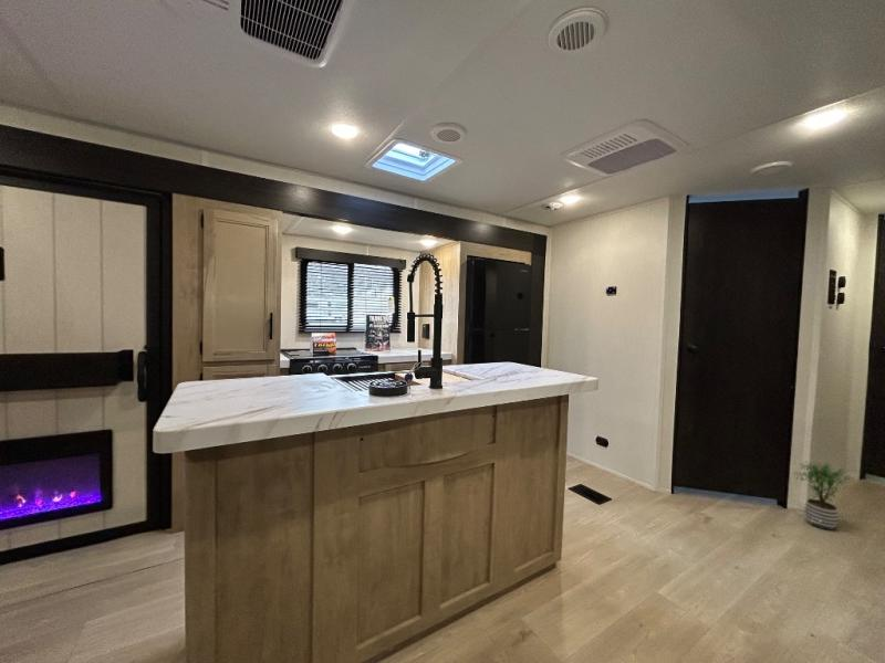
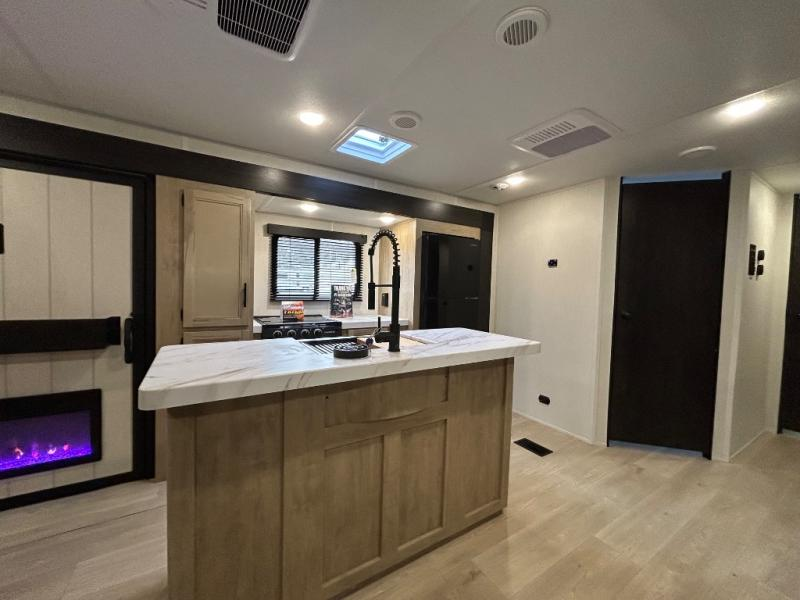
- potted plant [791,459,853,532]
